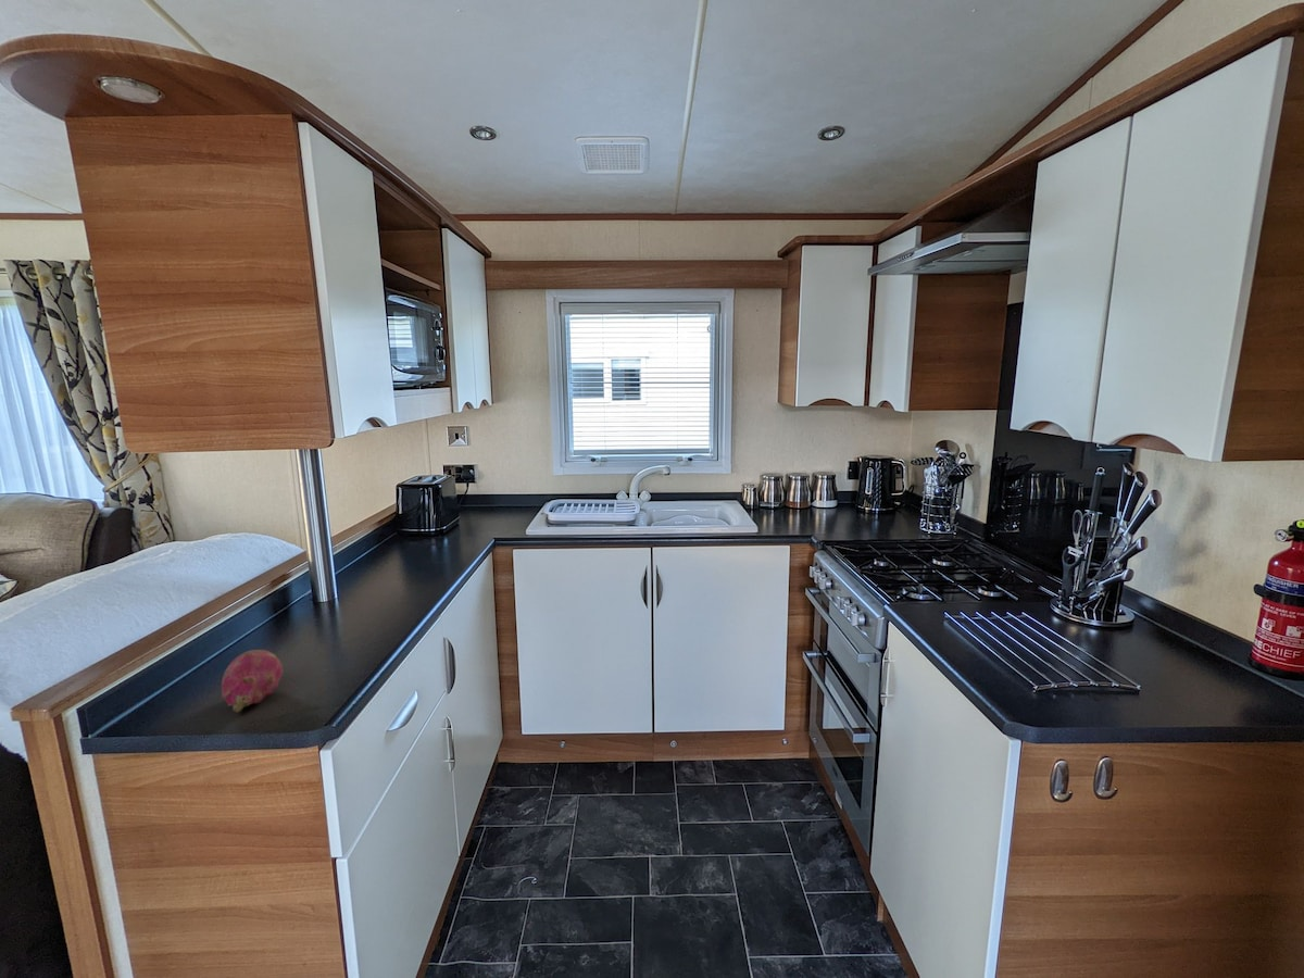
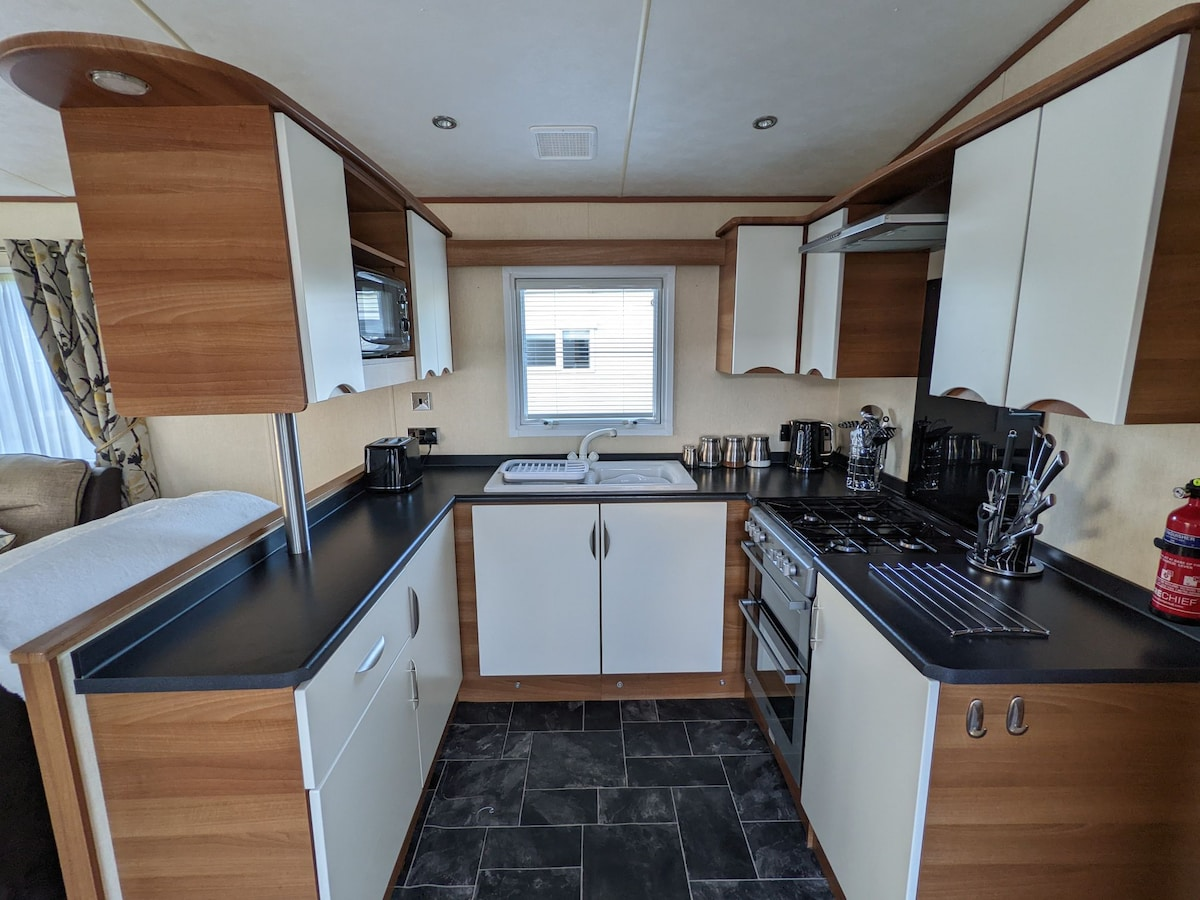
- fruit [221,649,284,714]
